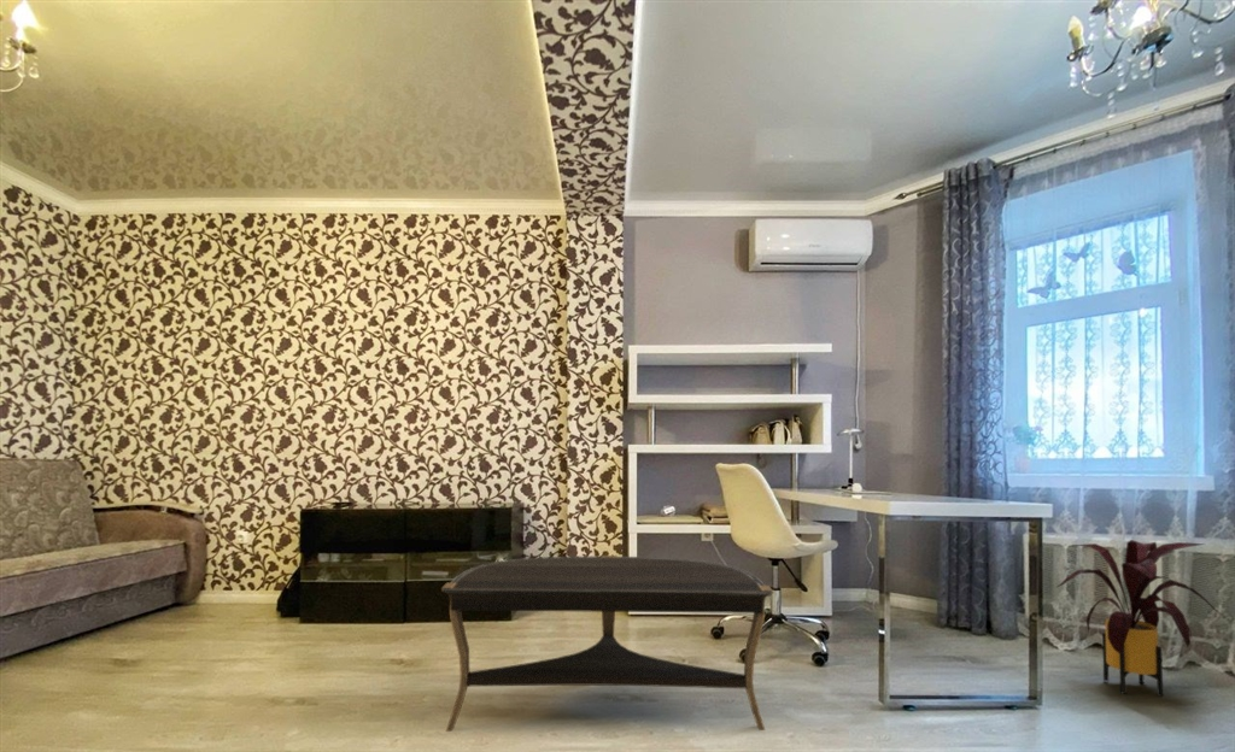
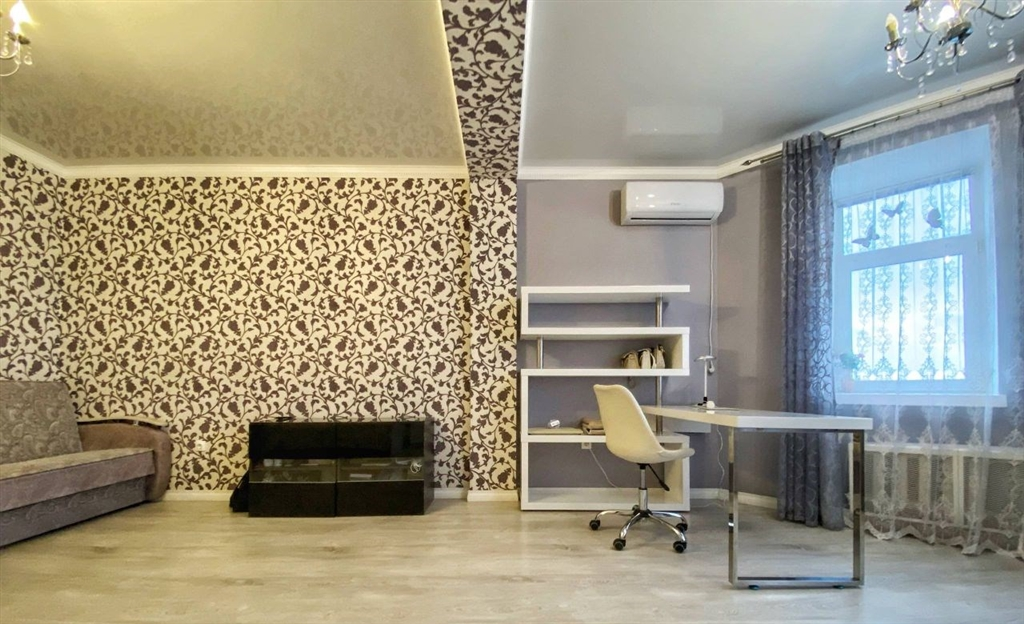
- house plant [1054,539,1222,698]
- coffee table [440,554,774,733]
